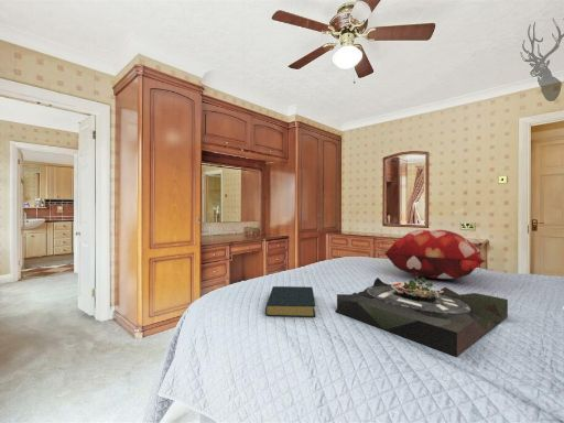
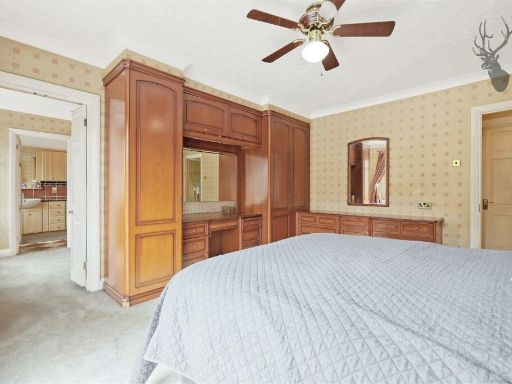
- decorative pillow [383,228,487,280]
- serving tray [334,275,509,358]
- hardback book [264,285,316,318]
